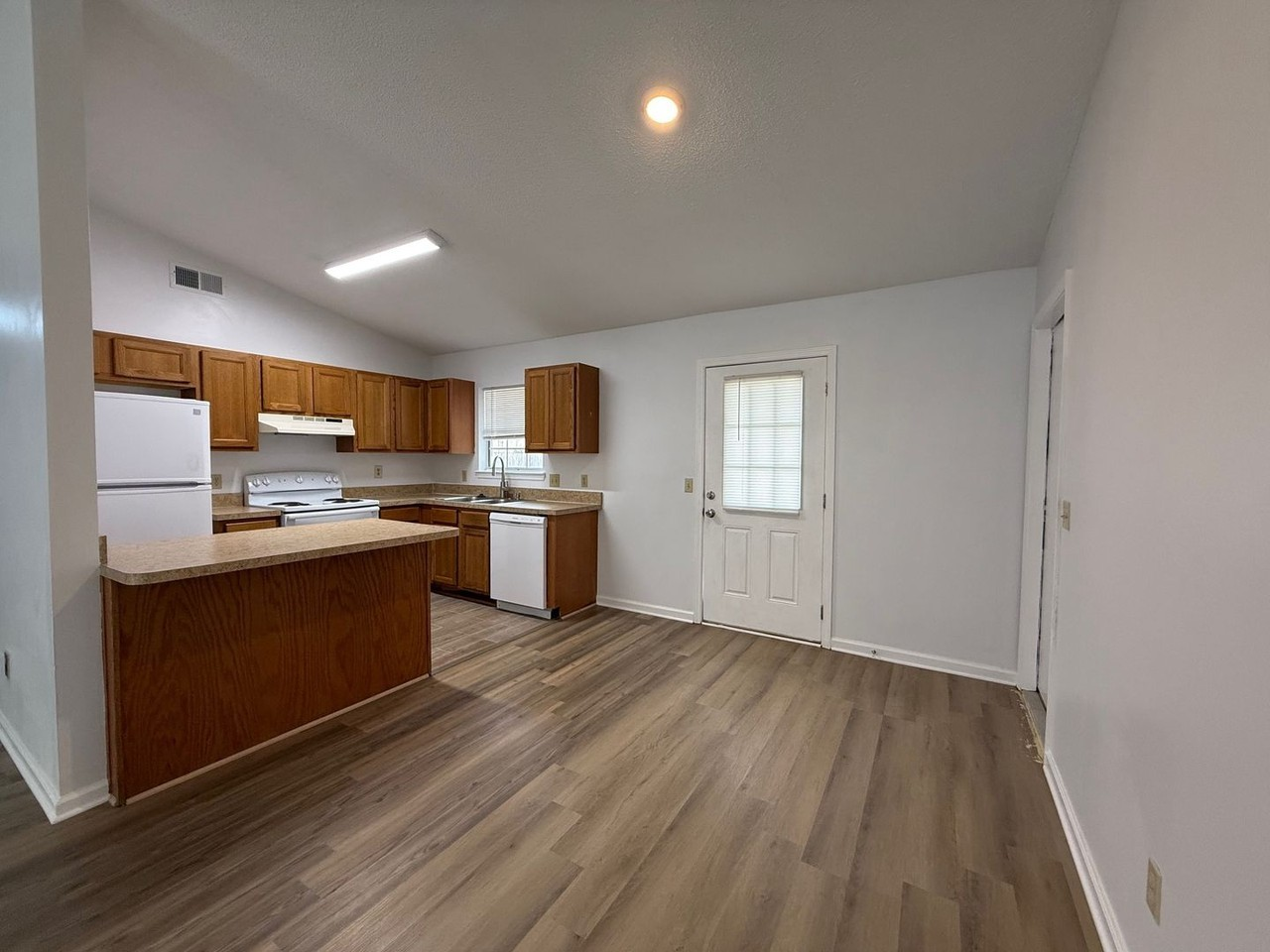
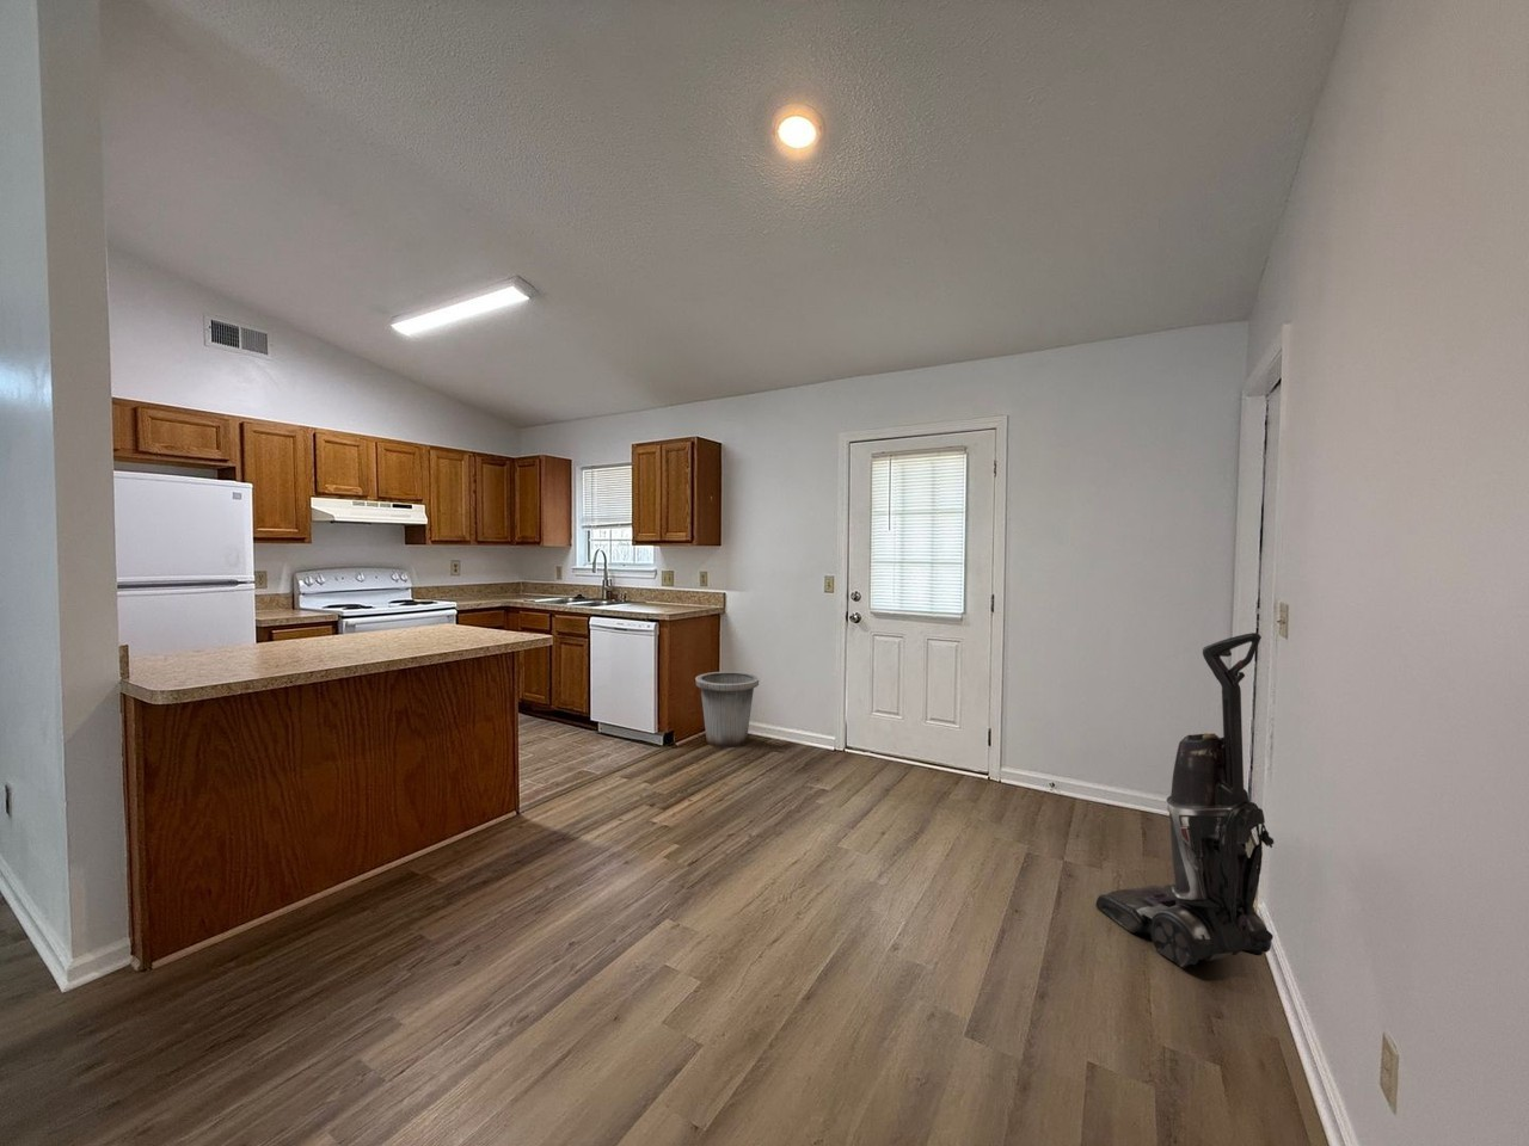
+ vacuum cleaner [1094,632,1275,969]
+ trash can [693,671,760,749]
